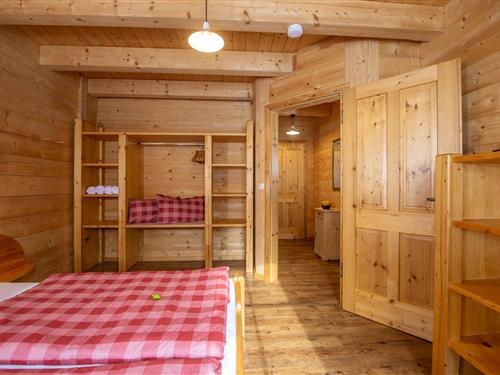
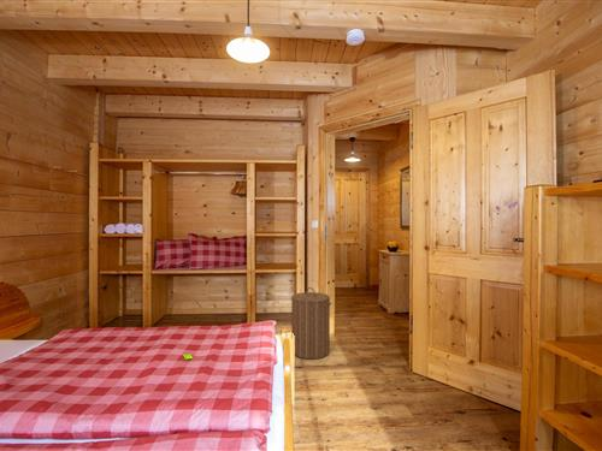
+ laundry hamper [290,286,332,361]
